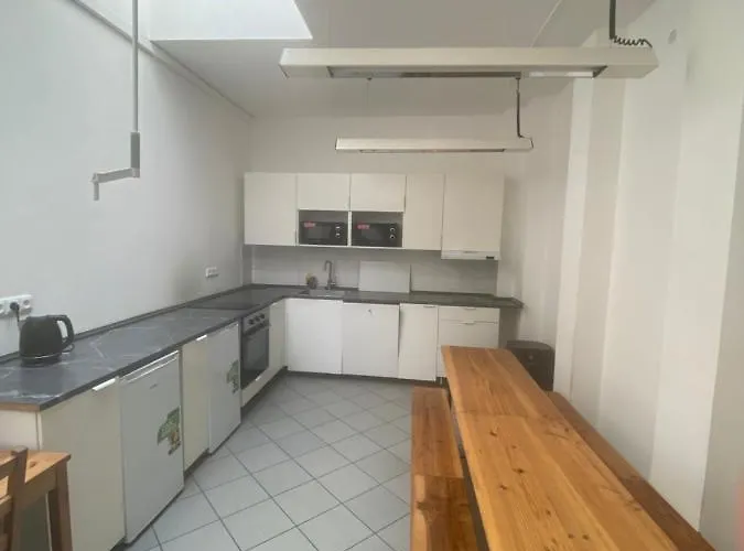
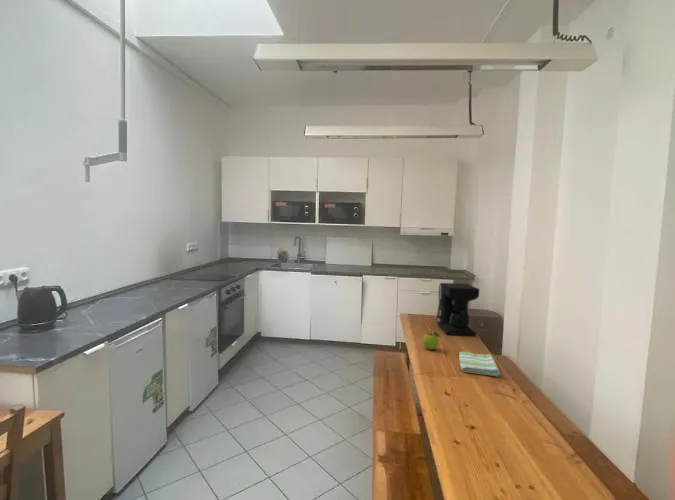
+ fruit [422,330,442,351]
+ dish towel [458,351,501,378]
+ coffee maker [436,282,480,336]
